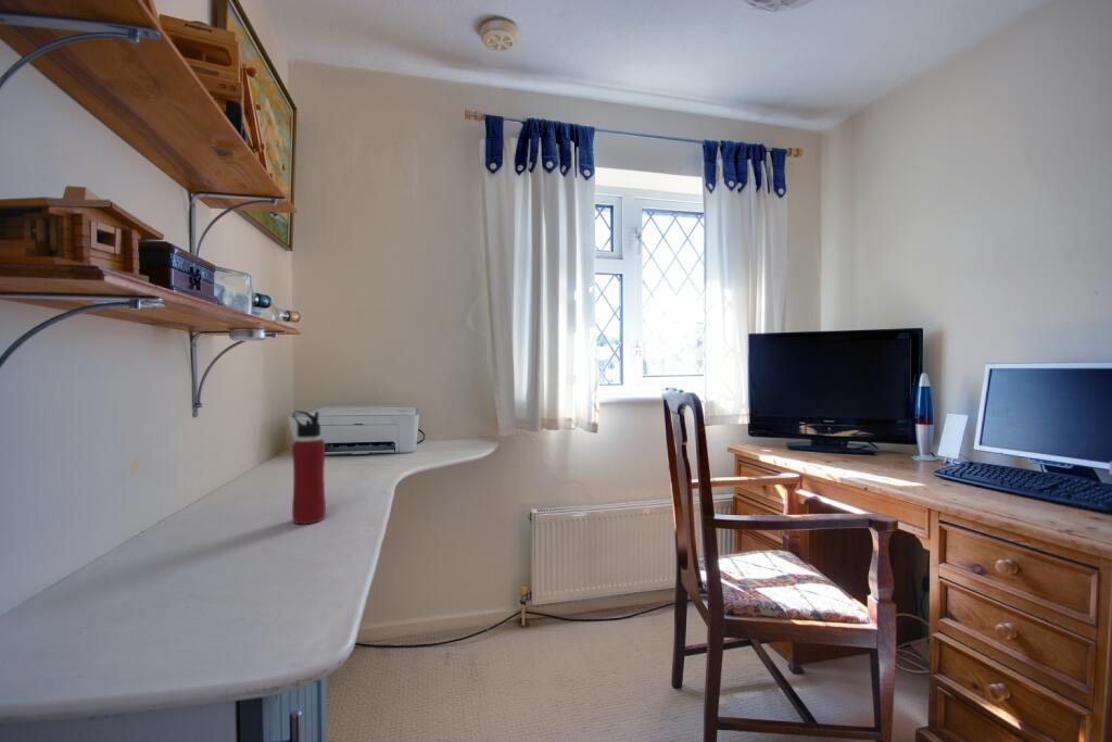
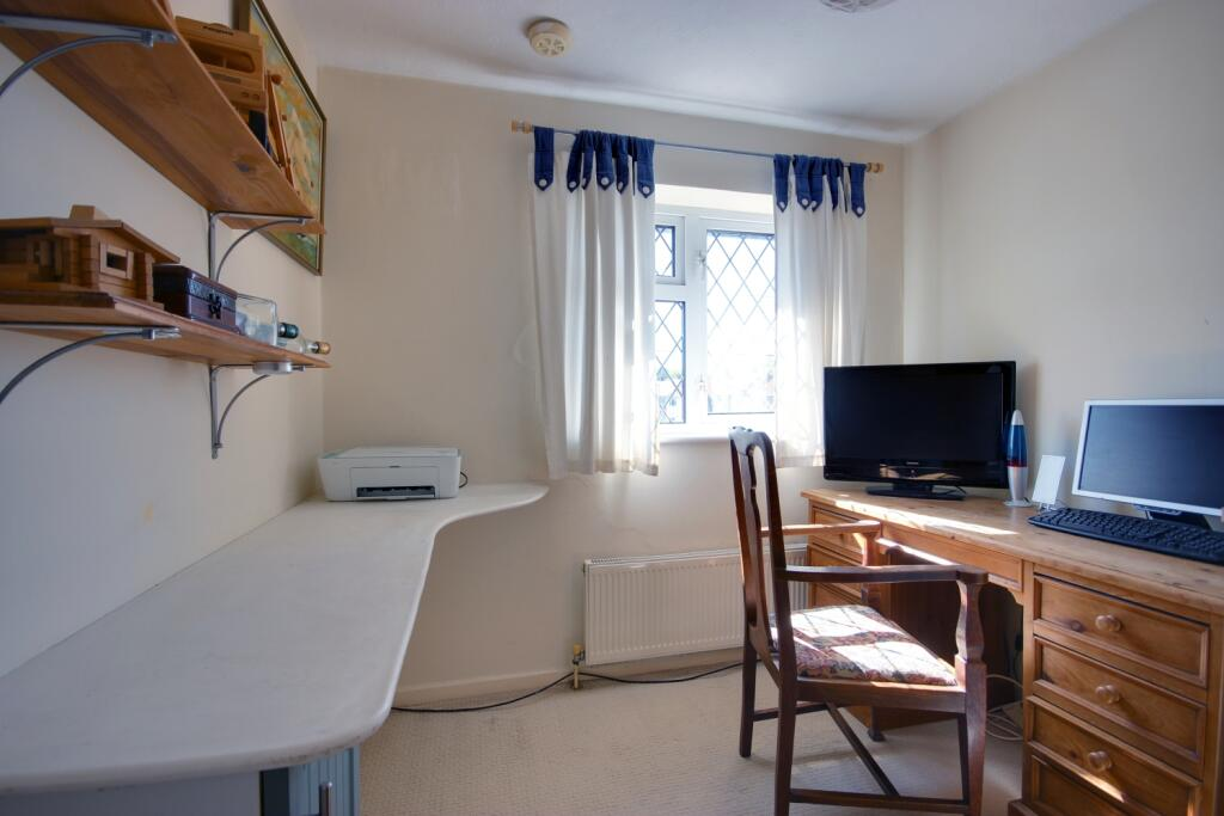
- water bottle [291,410,327,525]
